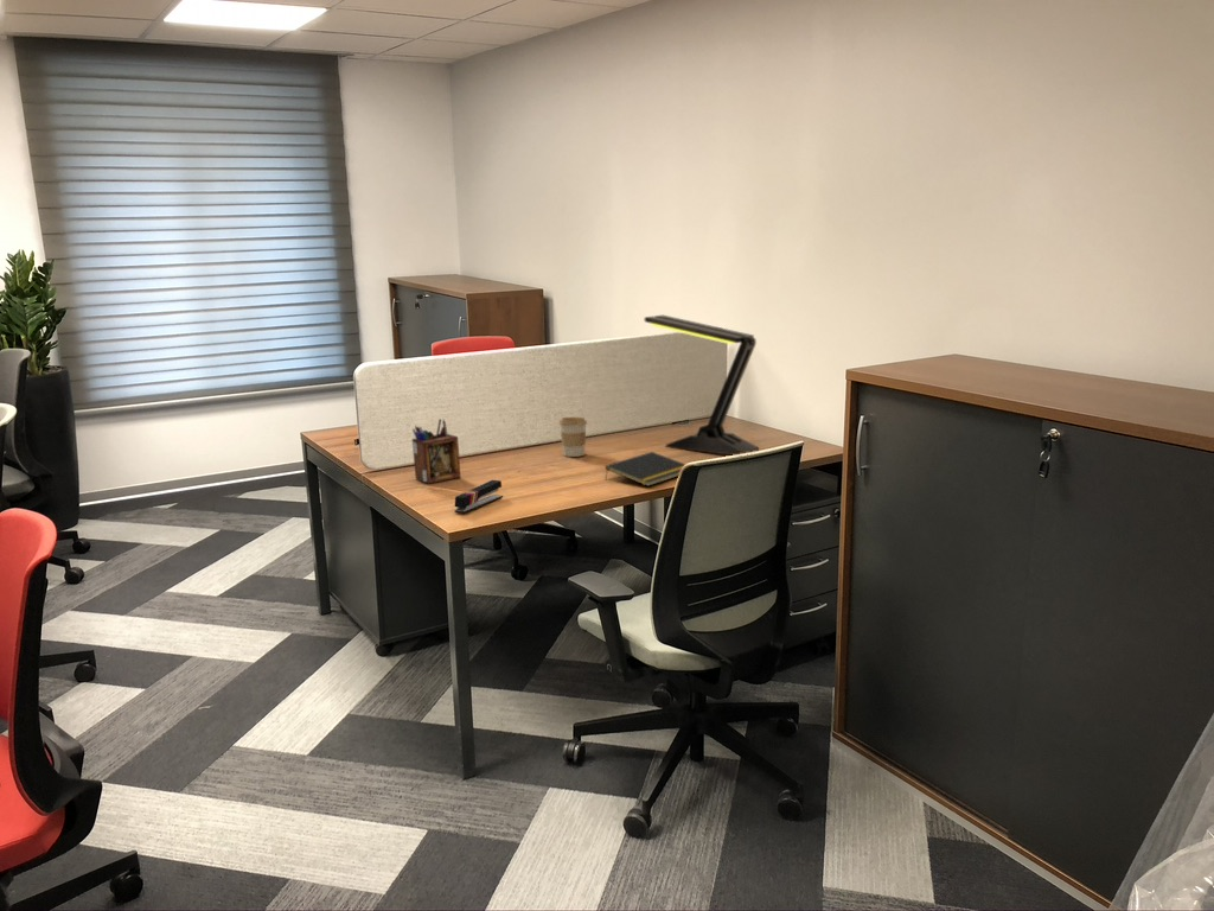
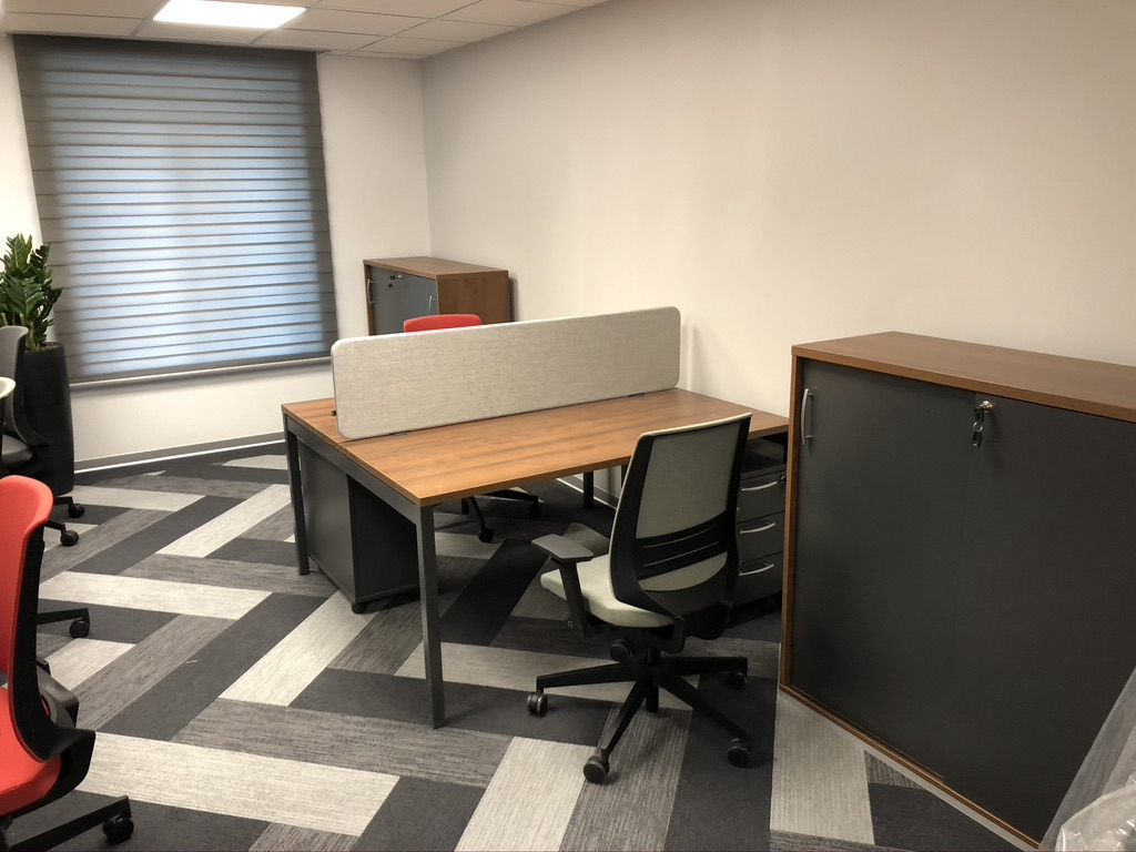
- stapler [453,479,504,515]
- desk lamp [643,314,760,457]
- notepad [603,451,686,488]
- desk organizer [411,418,462,485]
- coffee cup [558,416,588,458]
